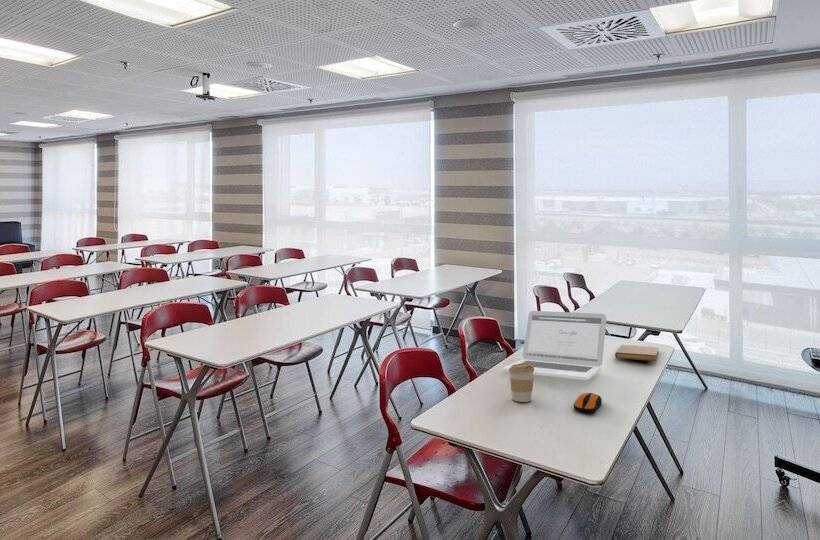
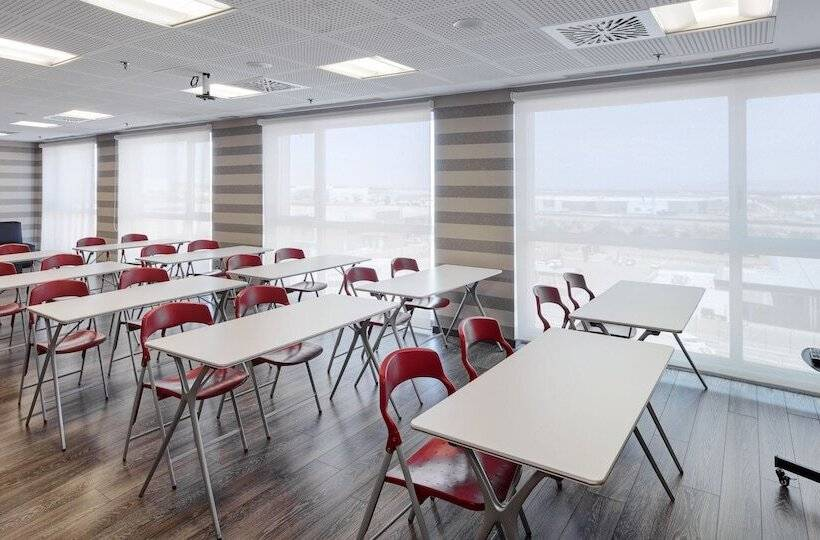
- computer mouse [573,392,603,413]
- coffee cup [508,363,535,403]
- laptop [502,310,607,381]
- notebook [614,344,660,362]
